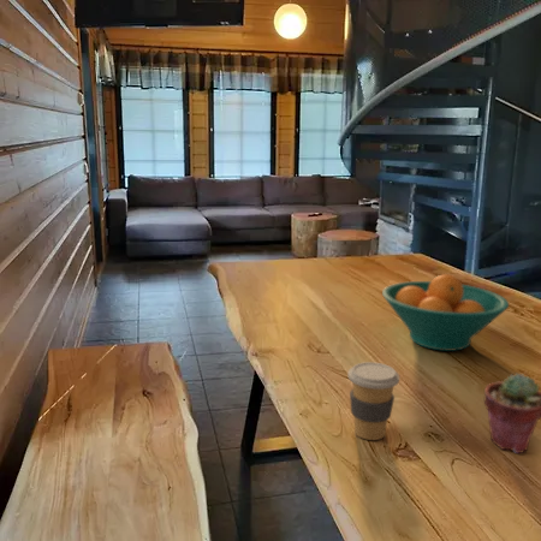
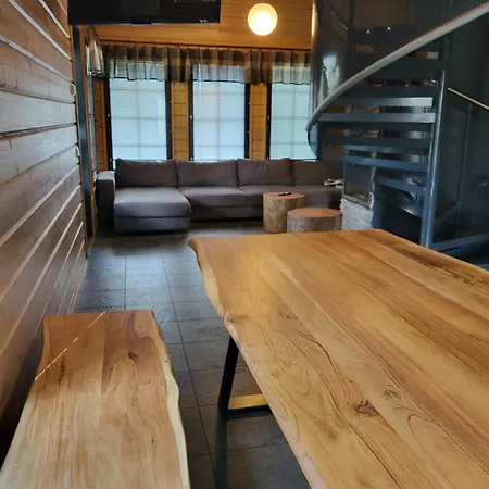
- coffee cup [346,361,400,441]
- fruit bowl [381,273,510,352]
- potted succulent [483,371,541,454]
